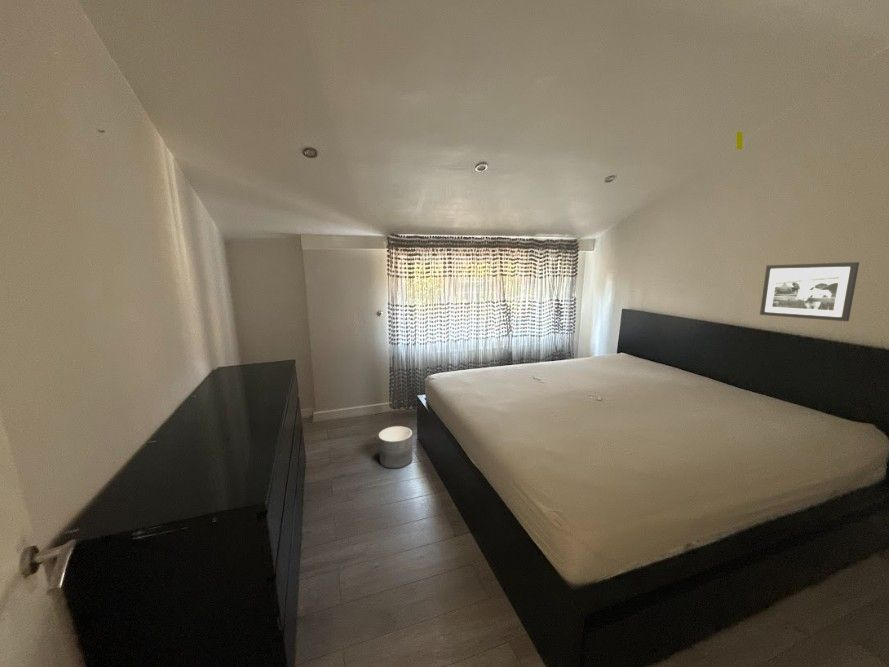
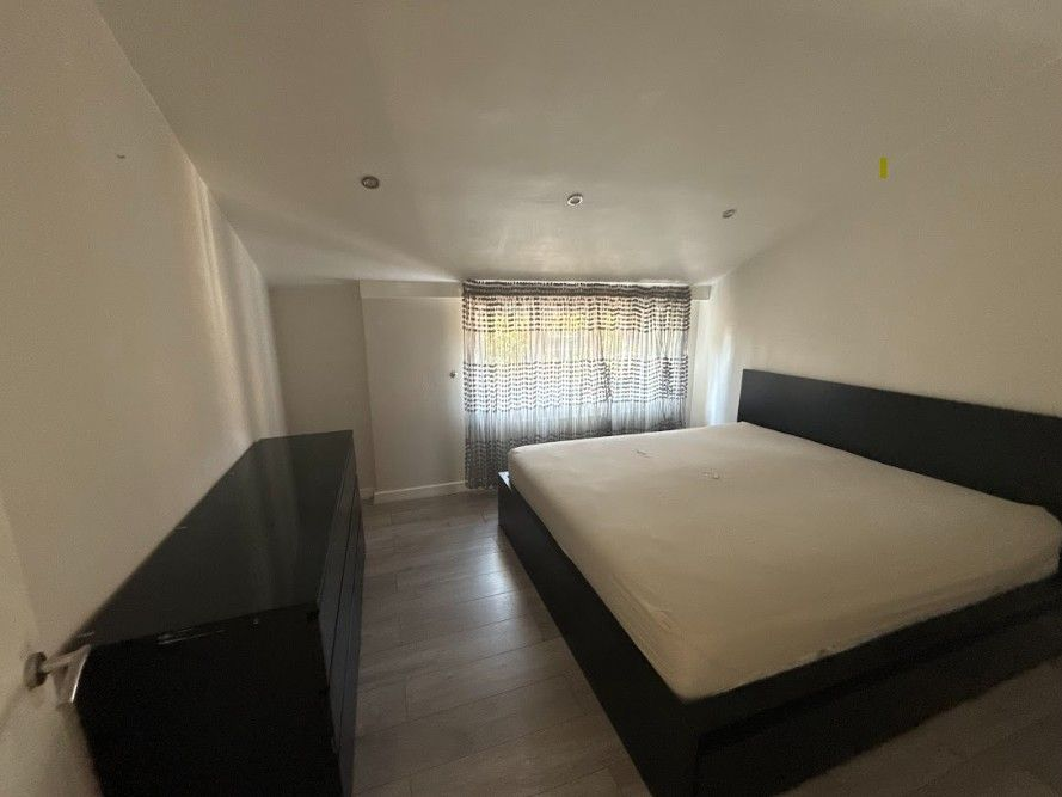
- planter [378,425,414,470]
- picture frame [759,261,860,322]
